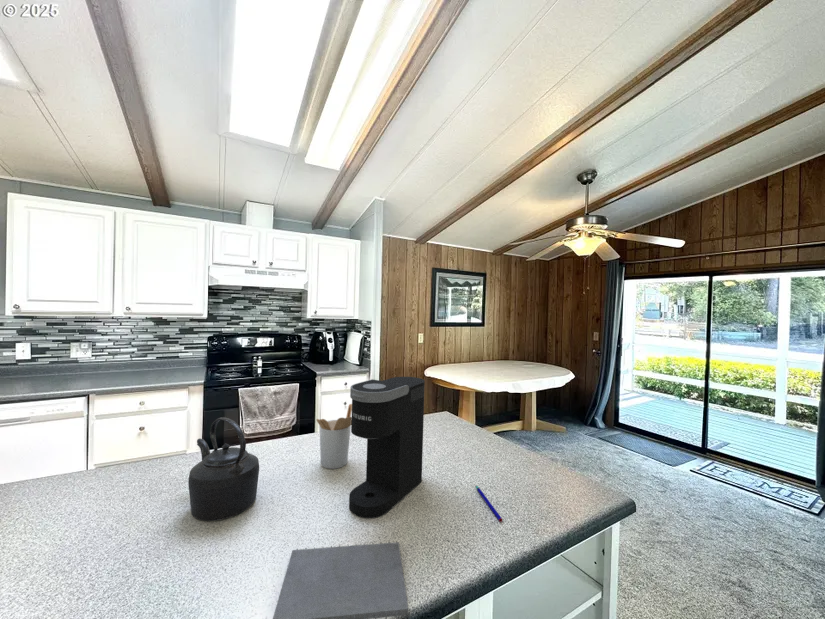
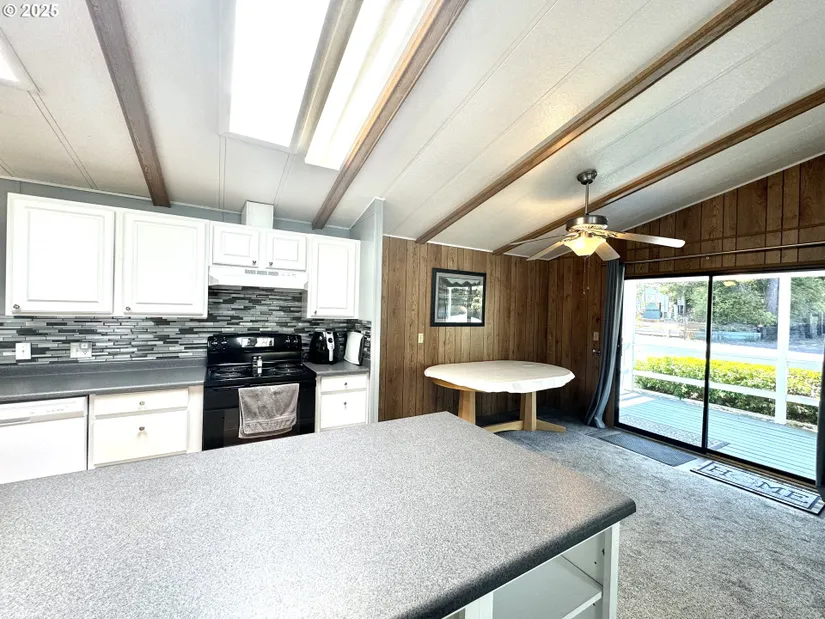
- utensil holder [316,403,352,470]
- notepad [272,541,410,619]
- kettle [187,416,260,522]
- coffee maker [348,376,426,519]
- pen [474,485,503,523]
